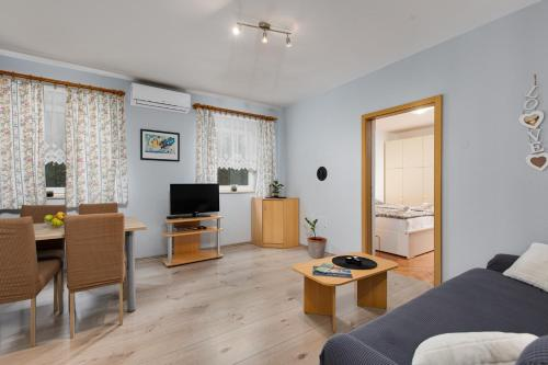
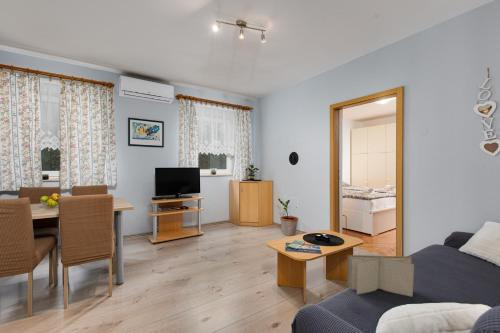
+ book [346,254,415,297]
